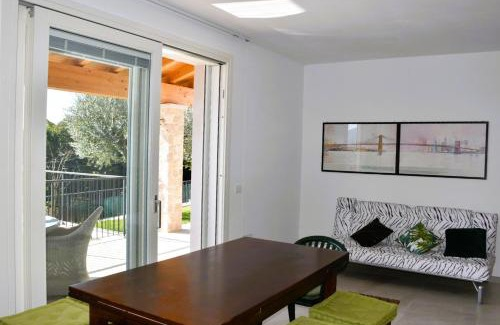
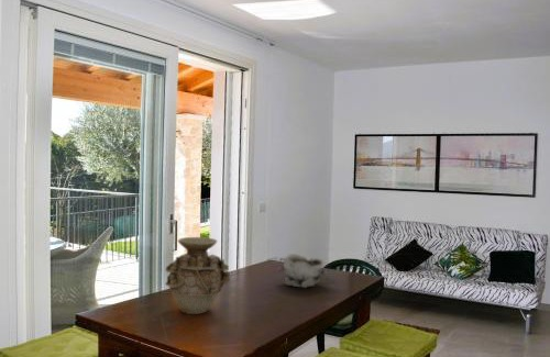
+ bowl [276,253,328,289]
+ vase [164,236,231,315]
